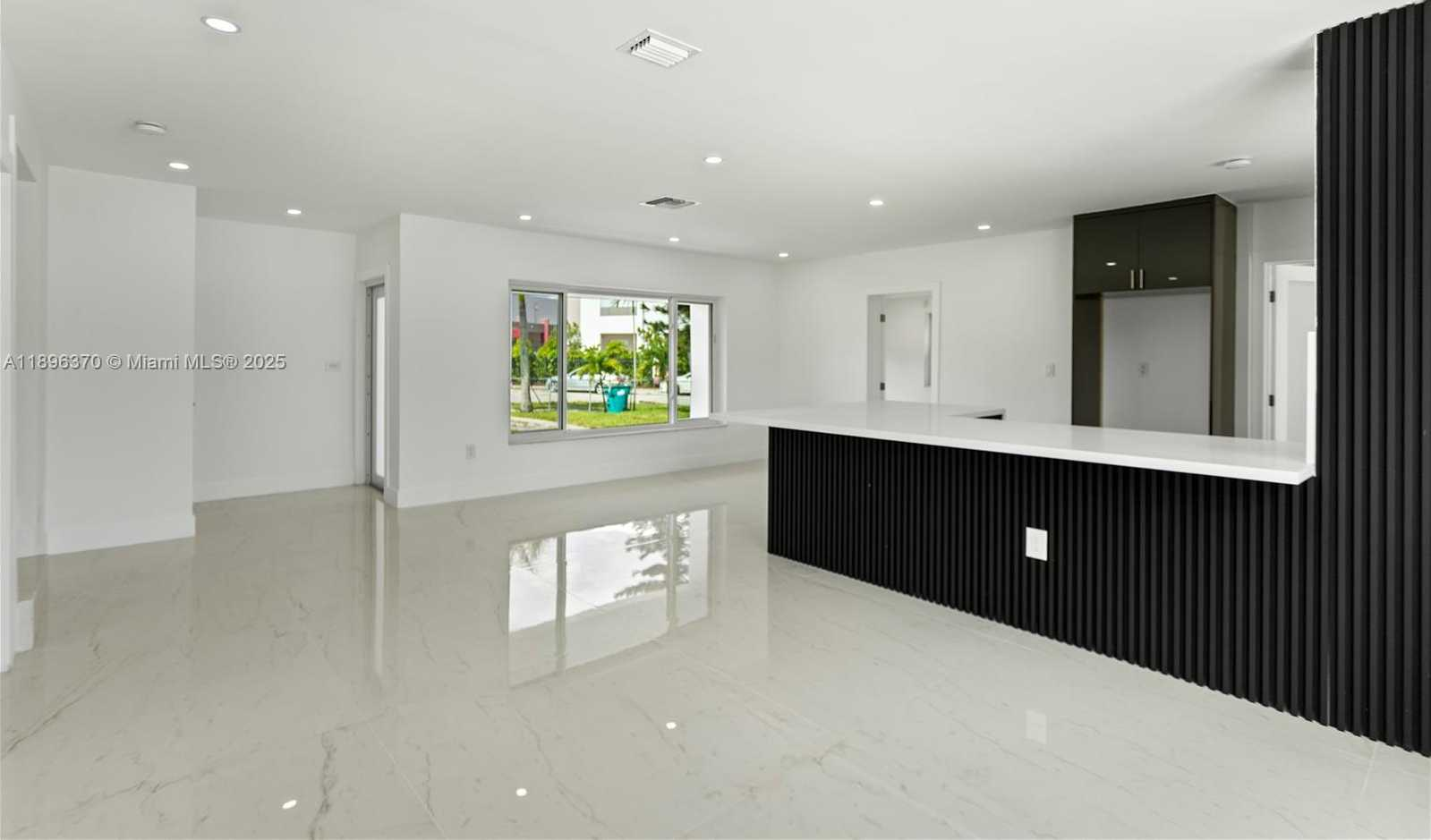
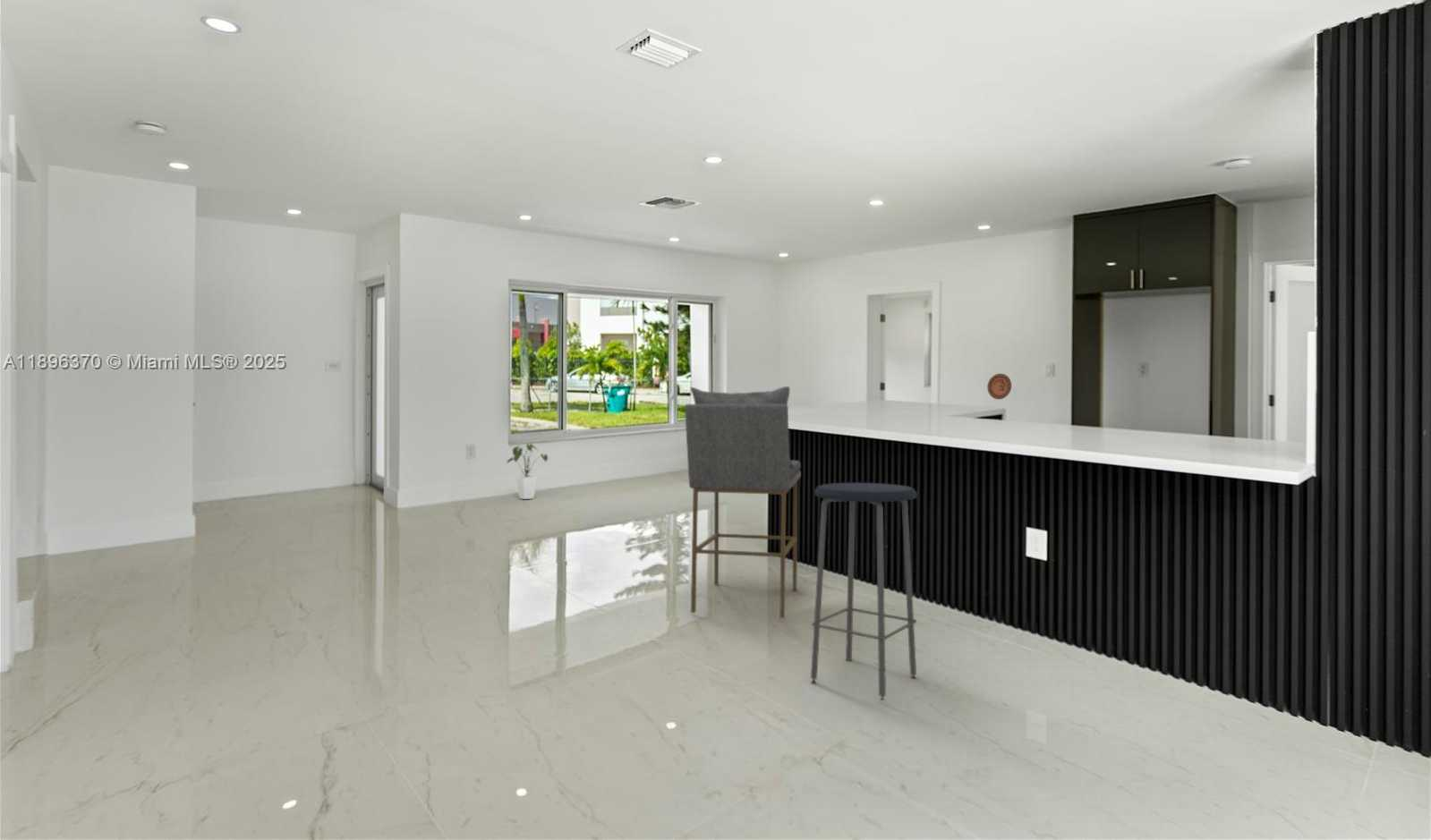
+ bar stool [684,386,802,620]
+ house plant [507,443,549,500]
+ bar stool [810,482,918,701]
+ decorative plate [986,373,1012,400]
